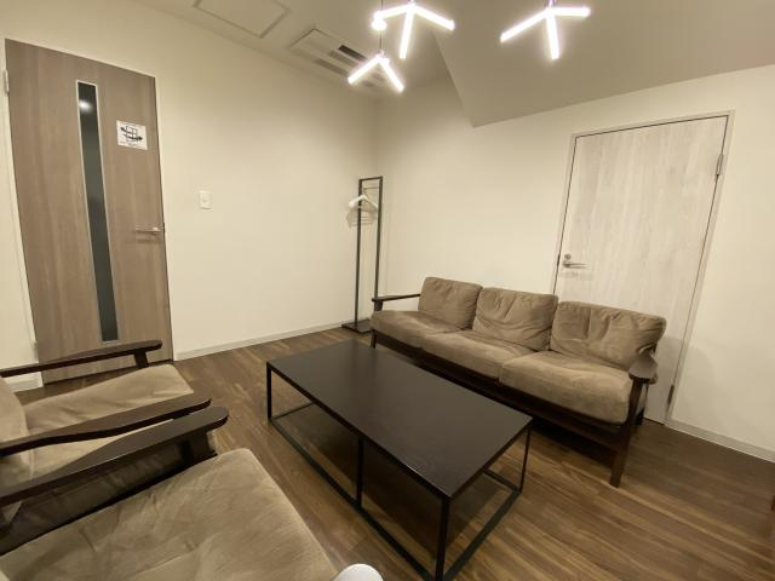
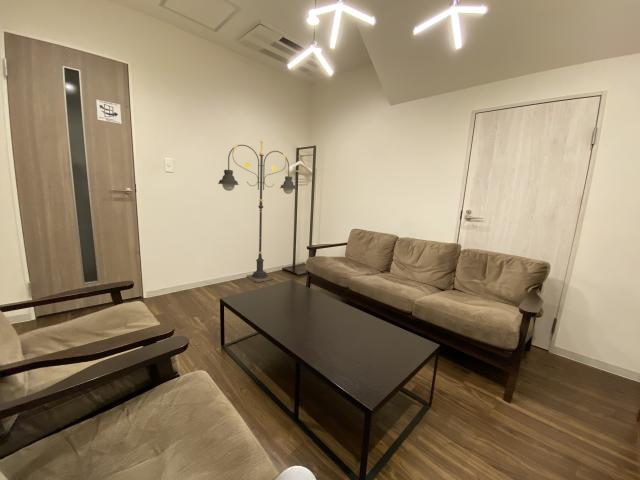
+ floor lamp [217,140,297,284]
